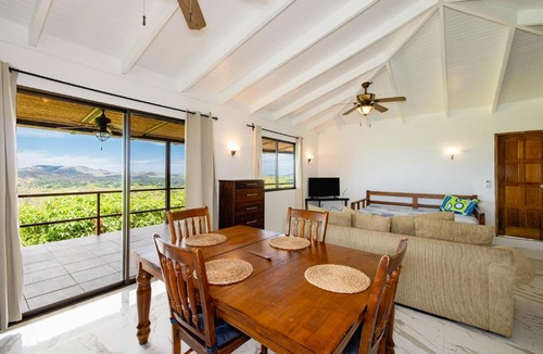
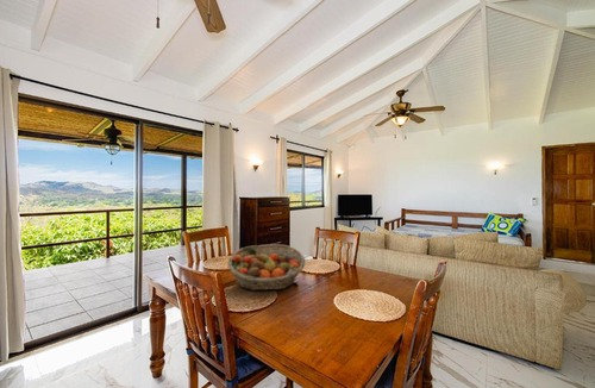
+ fruit basket [226,244,306,292]
